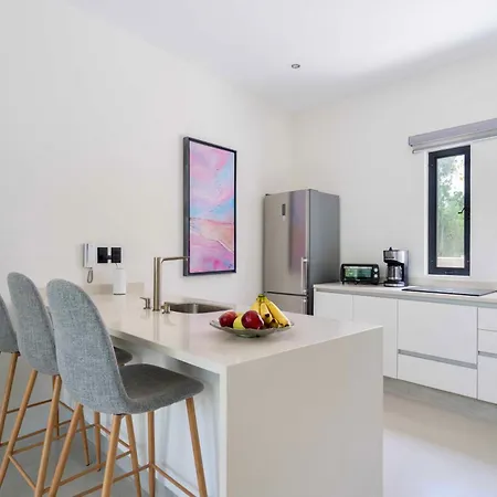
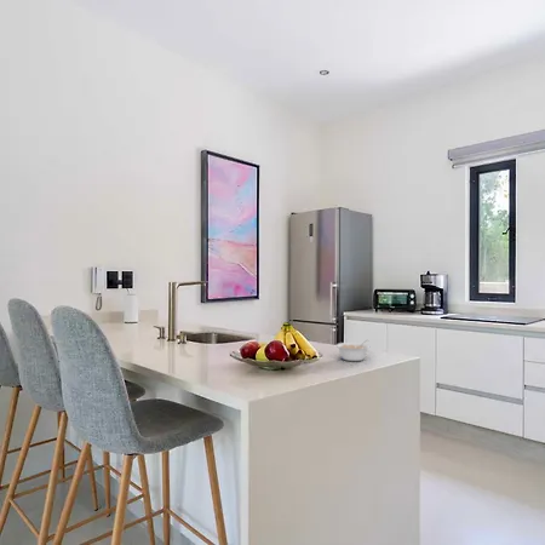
+ legume [335,339,371,362]
